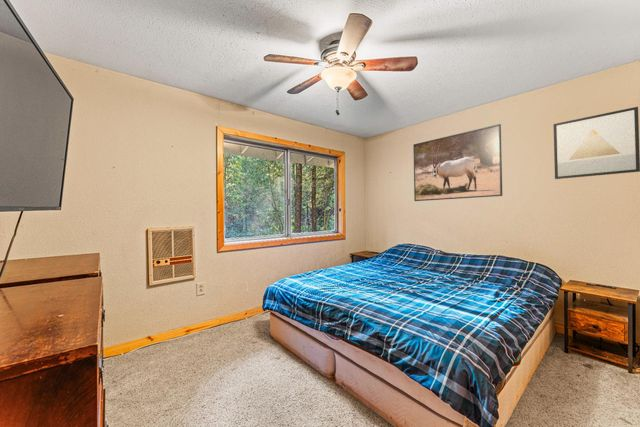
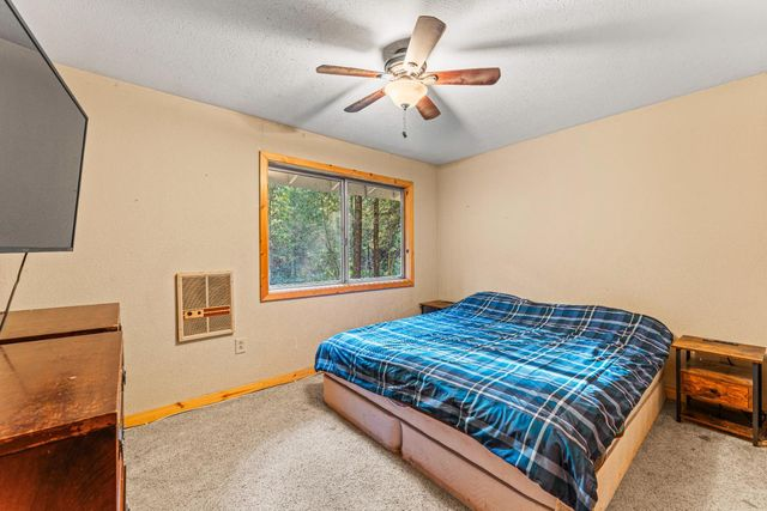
- wall art [553,106,640,180]
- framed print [412,123,503,202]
